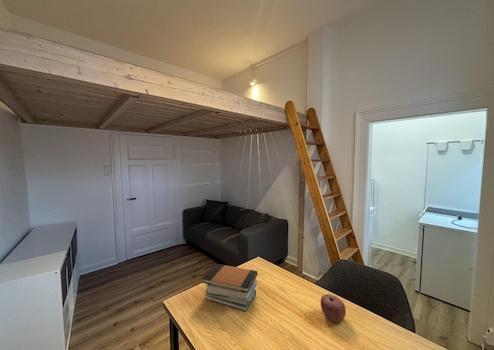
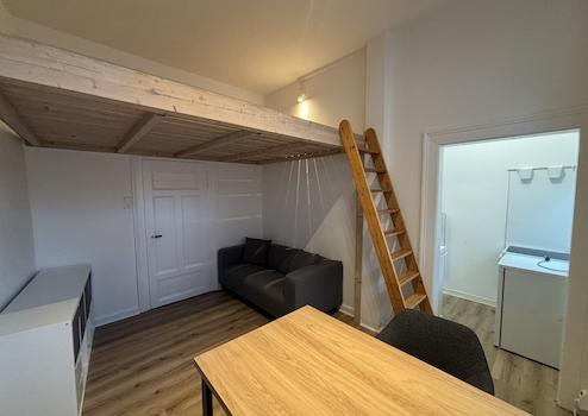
- apple [320,293,347,323]
- book stack [201,263,258,312]
